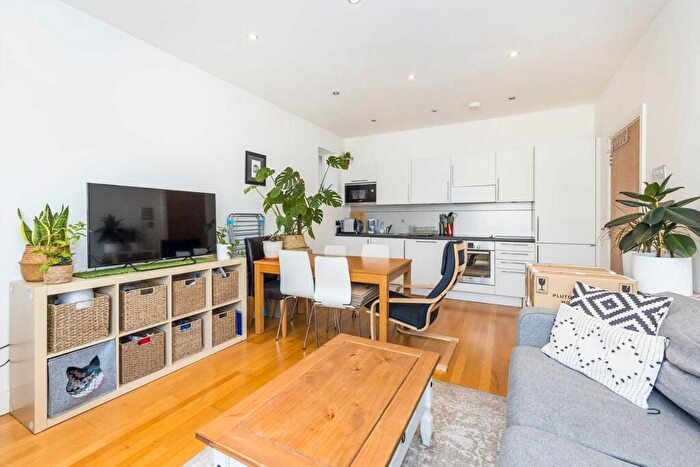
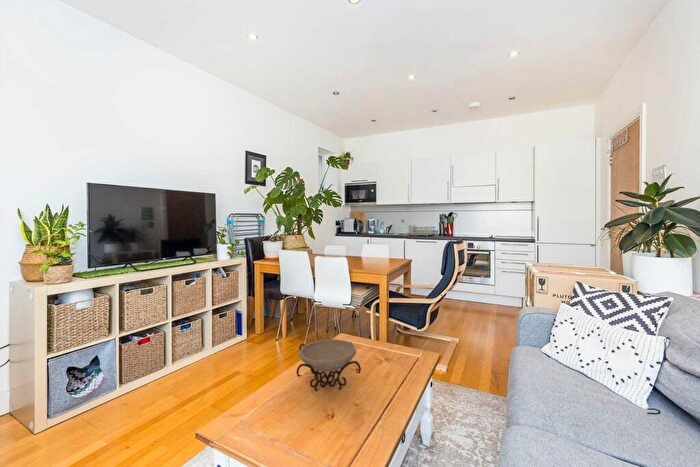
+ decorative bowl [295,338,362,392]
